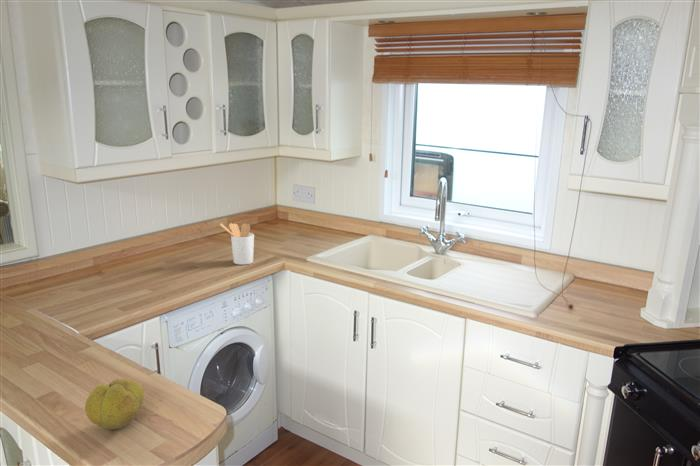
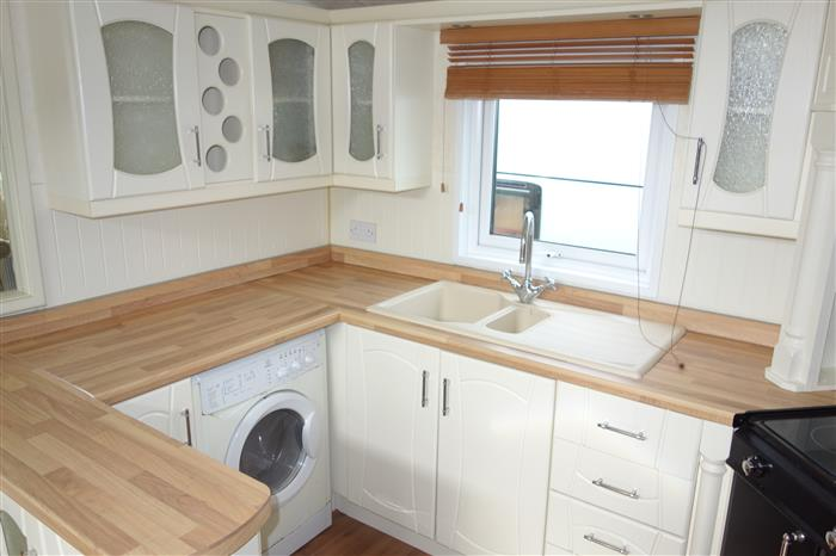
- utensil holder [219,222,255,266]
- fruit [84,377,145,430]
